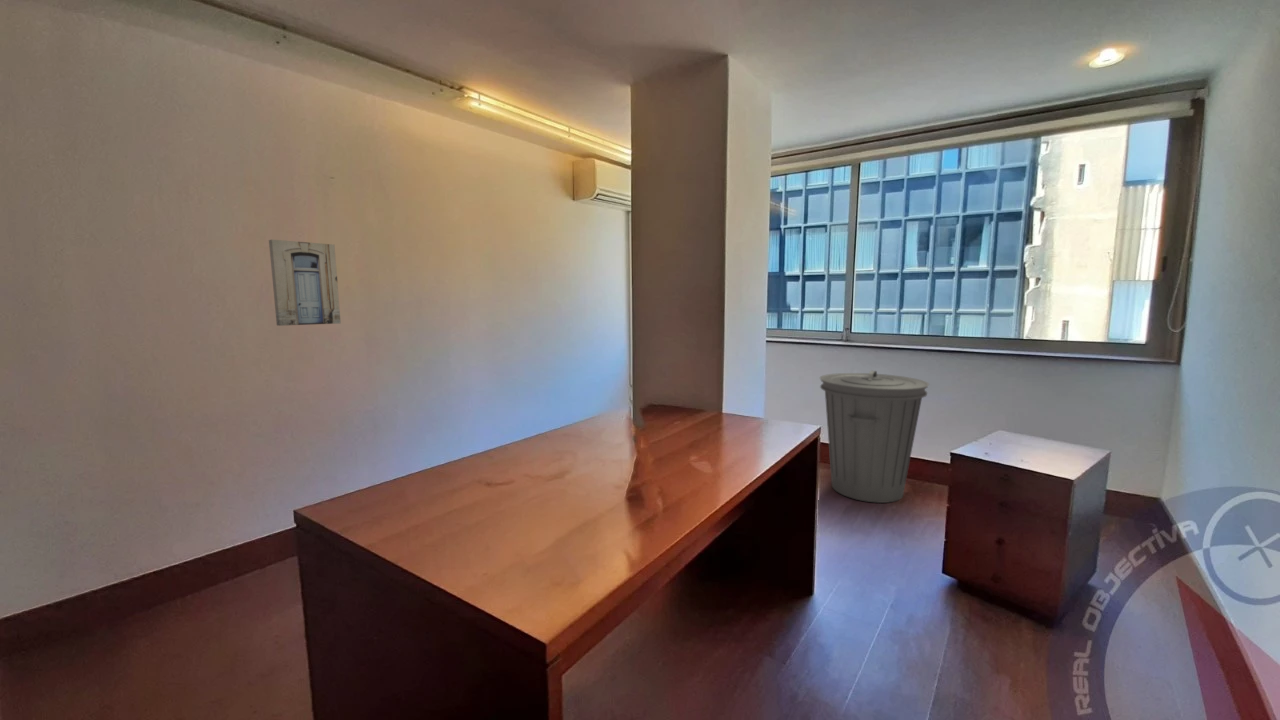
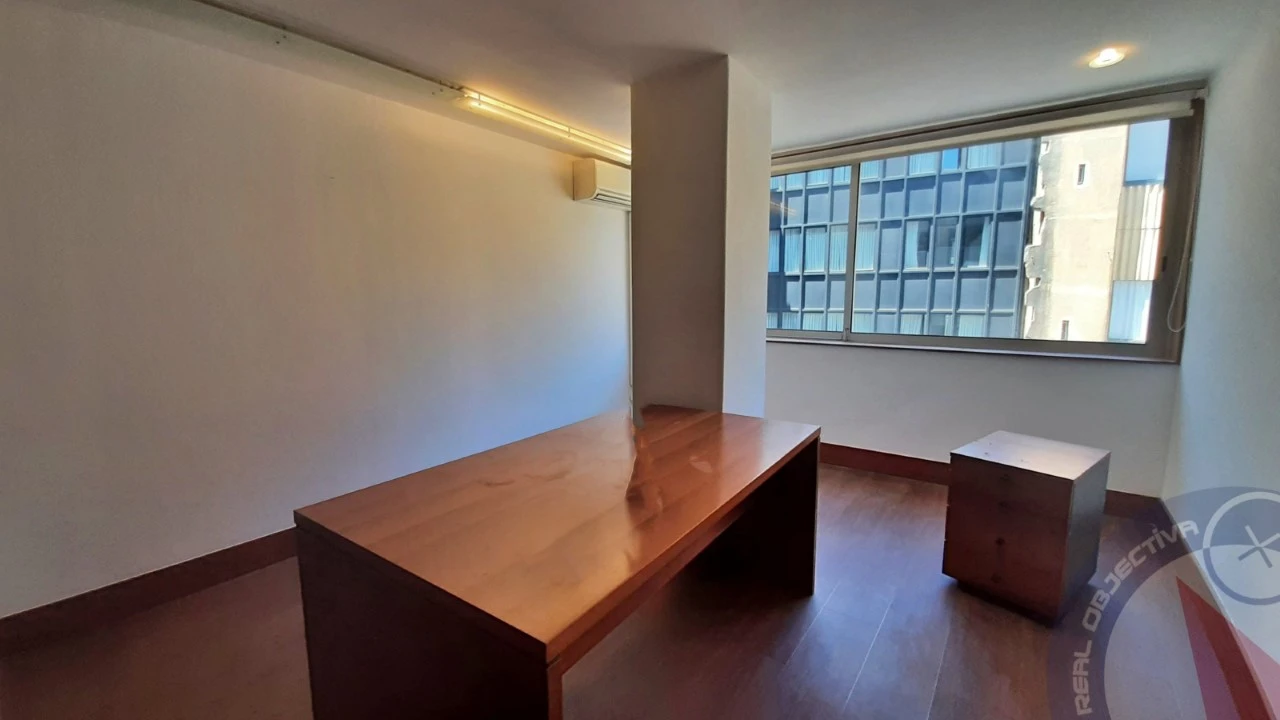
- wall art [268,239,342,327]
- trash can [819,369,930,504]
